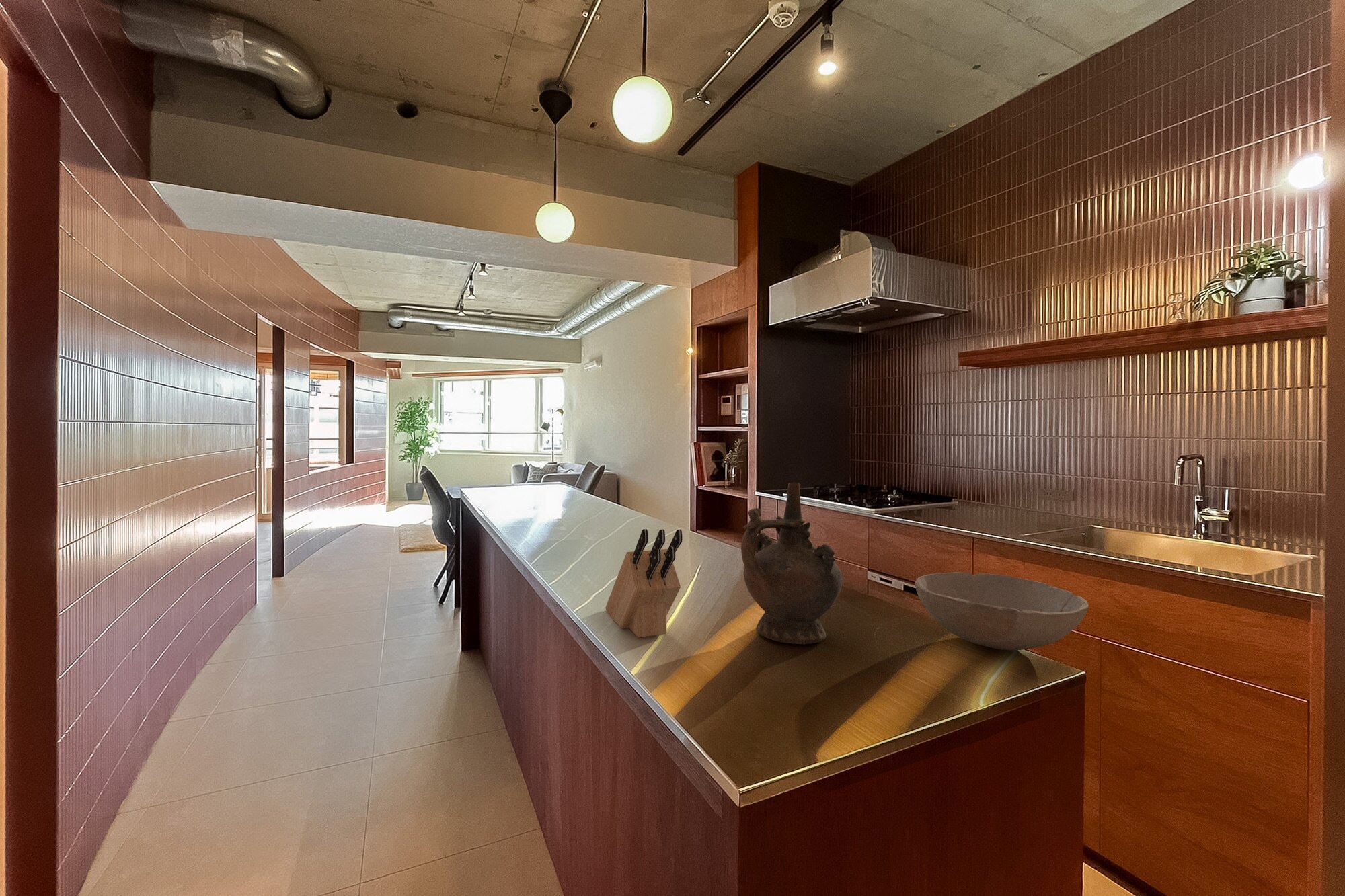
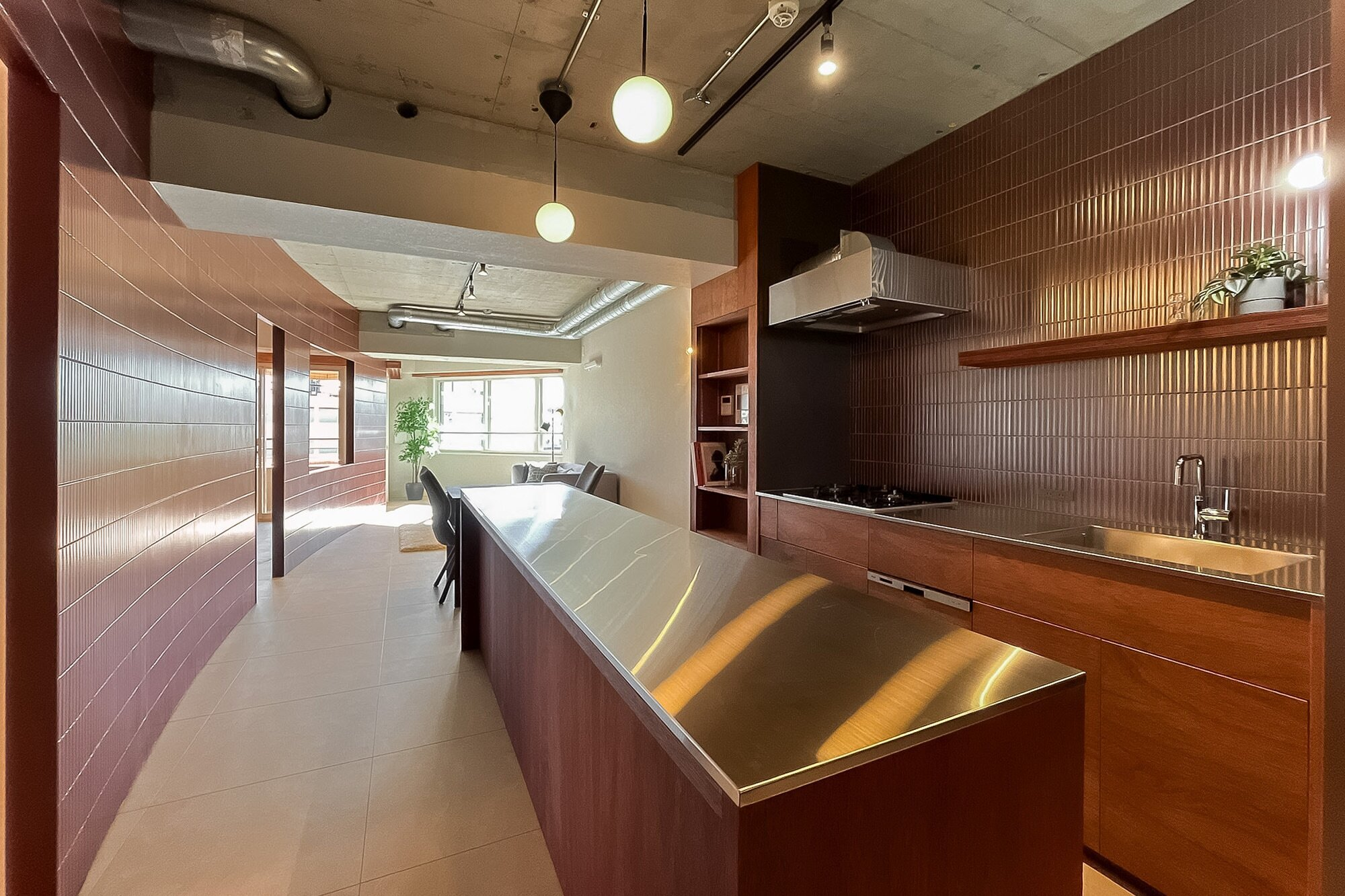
- knife block [605,528,683,638]
- ceremonial vessel [740,482,843,645]
- bowl [915,571,1089,651]
